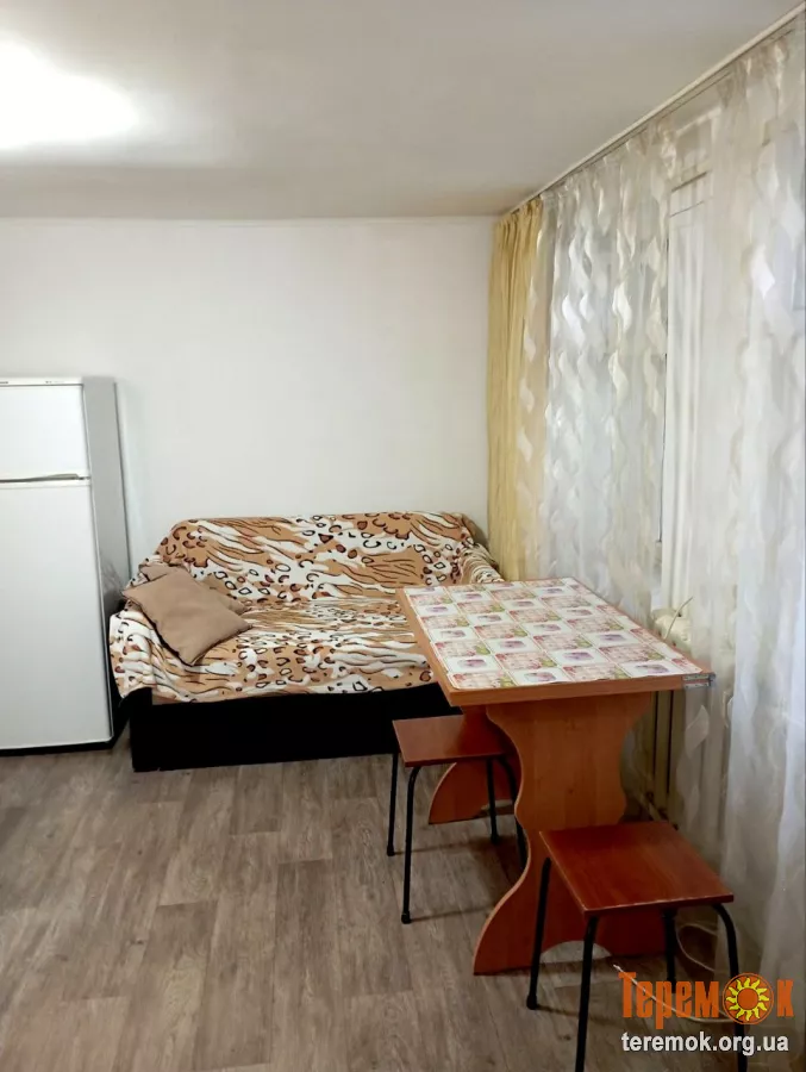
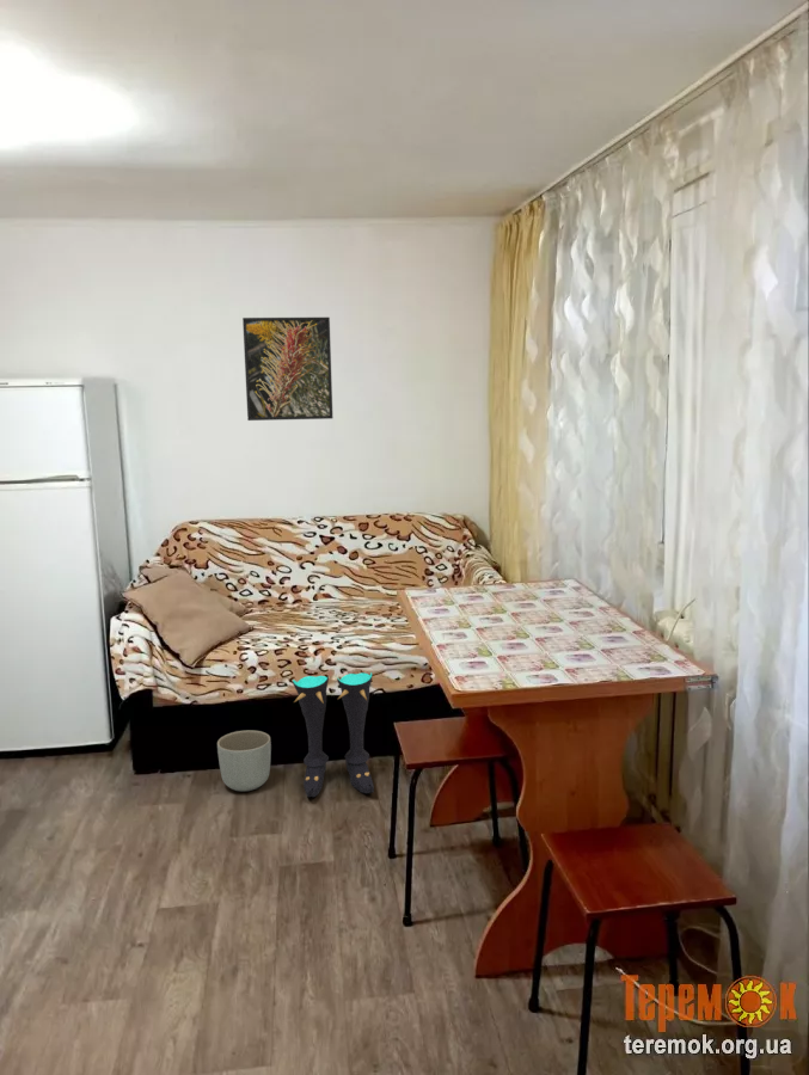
+ planter [216,729,272,792]
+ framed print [241,317,335,422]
+ boots [292,671,375,798]
